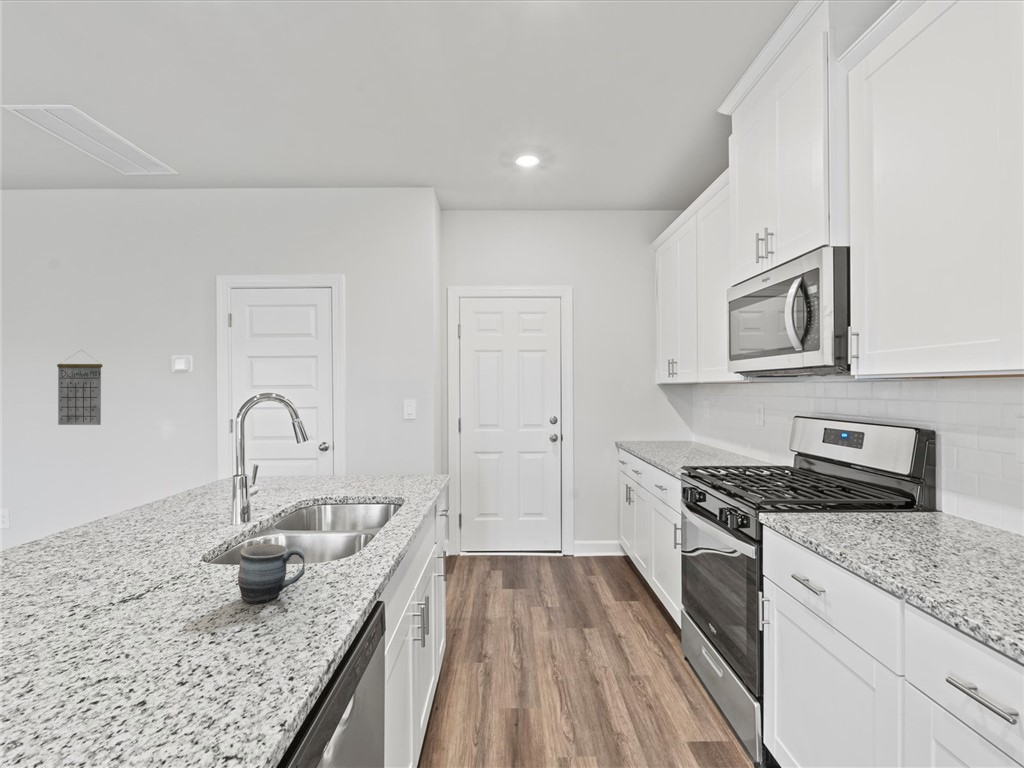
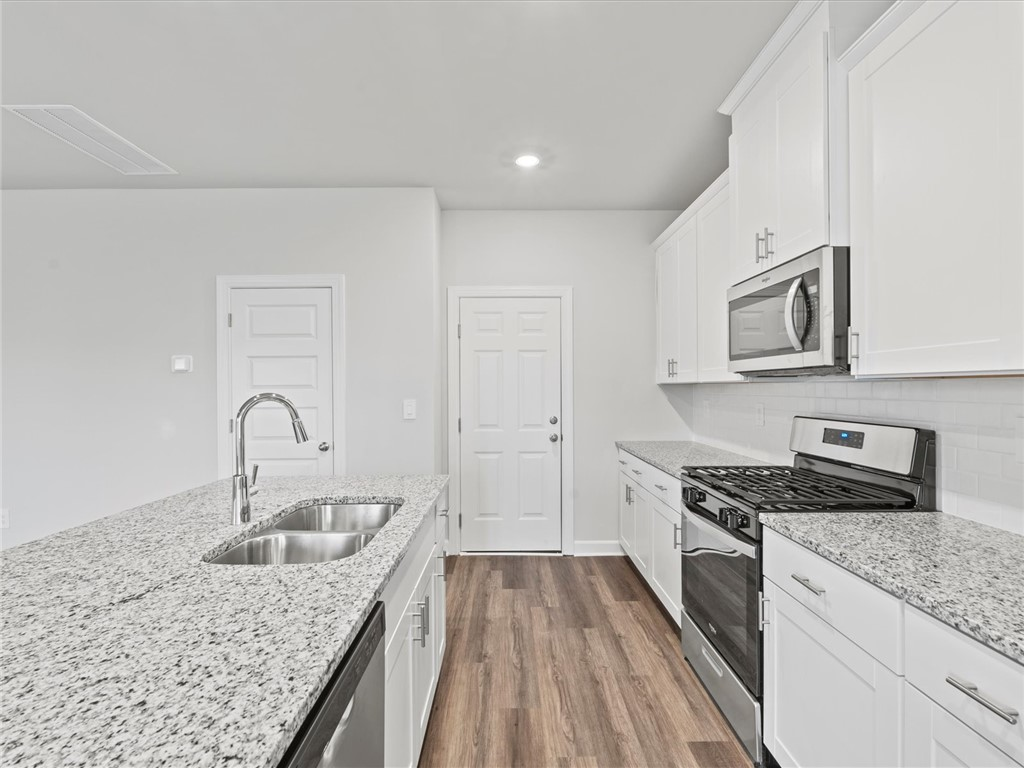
- calendar [56,350,104,426]
- mug [237,543,306,605]
